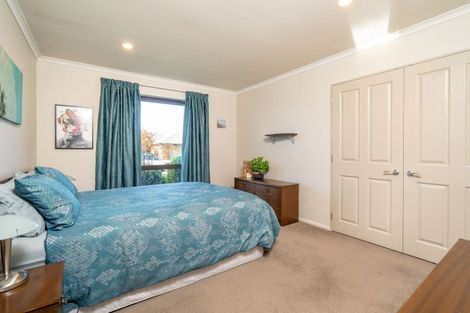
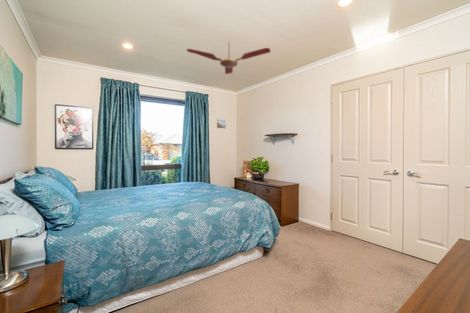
+ ceiling fan [185,41,271,75]
